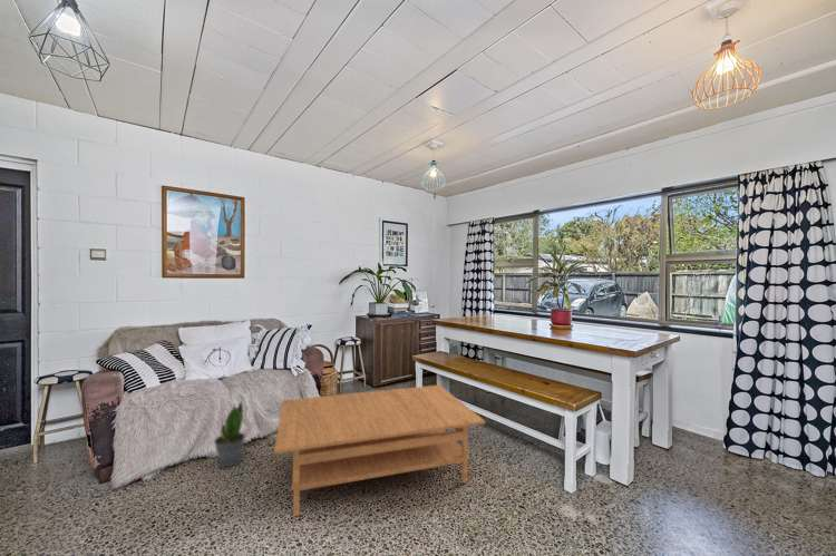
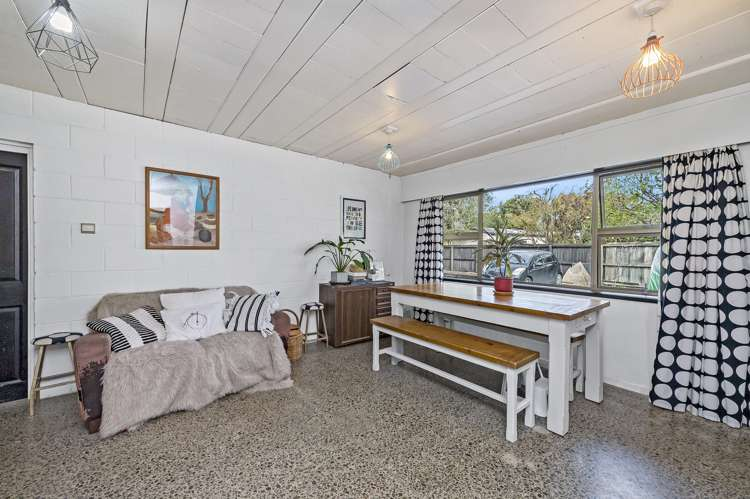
- potted plant [213,400,246,469]
- coffee table [273,384,486,517]
